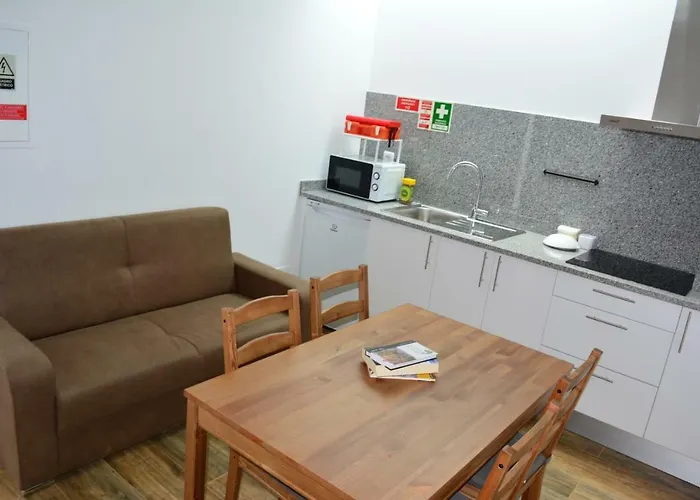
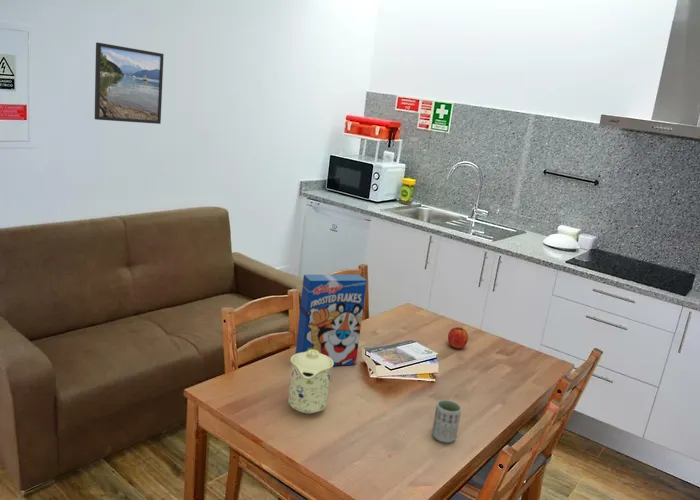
+ cup [431,399,462,444]
+ cereal box [295,274,368,367]
+ mug [287,349,334,415]
+ fruit [447,326,469,349]
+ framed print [94,42,165,125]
